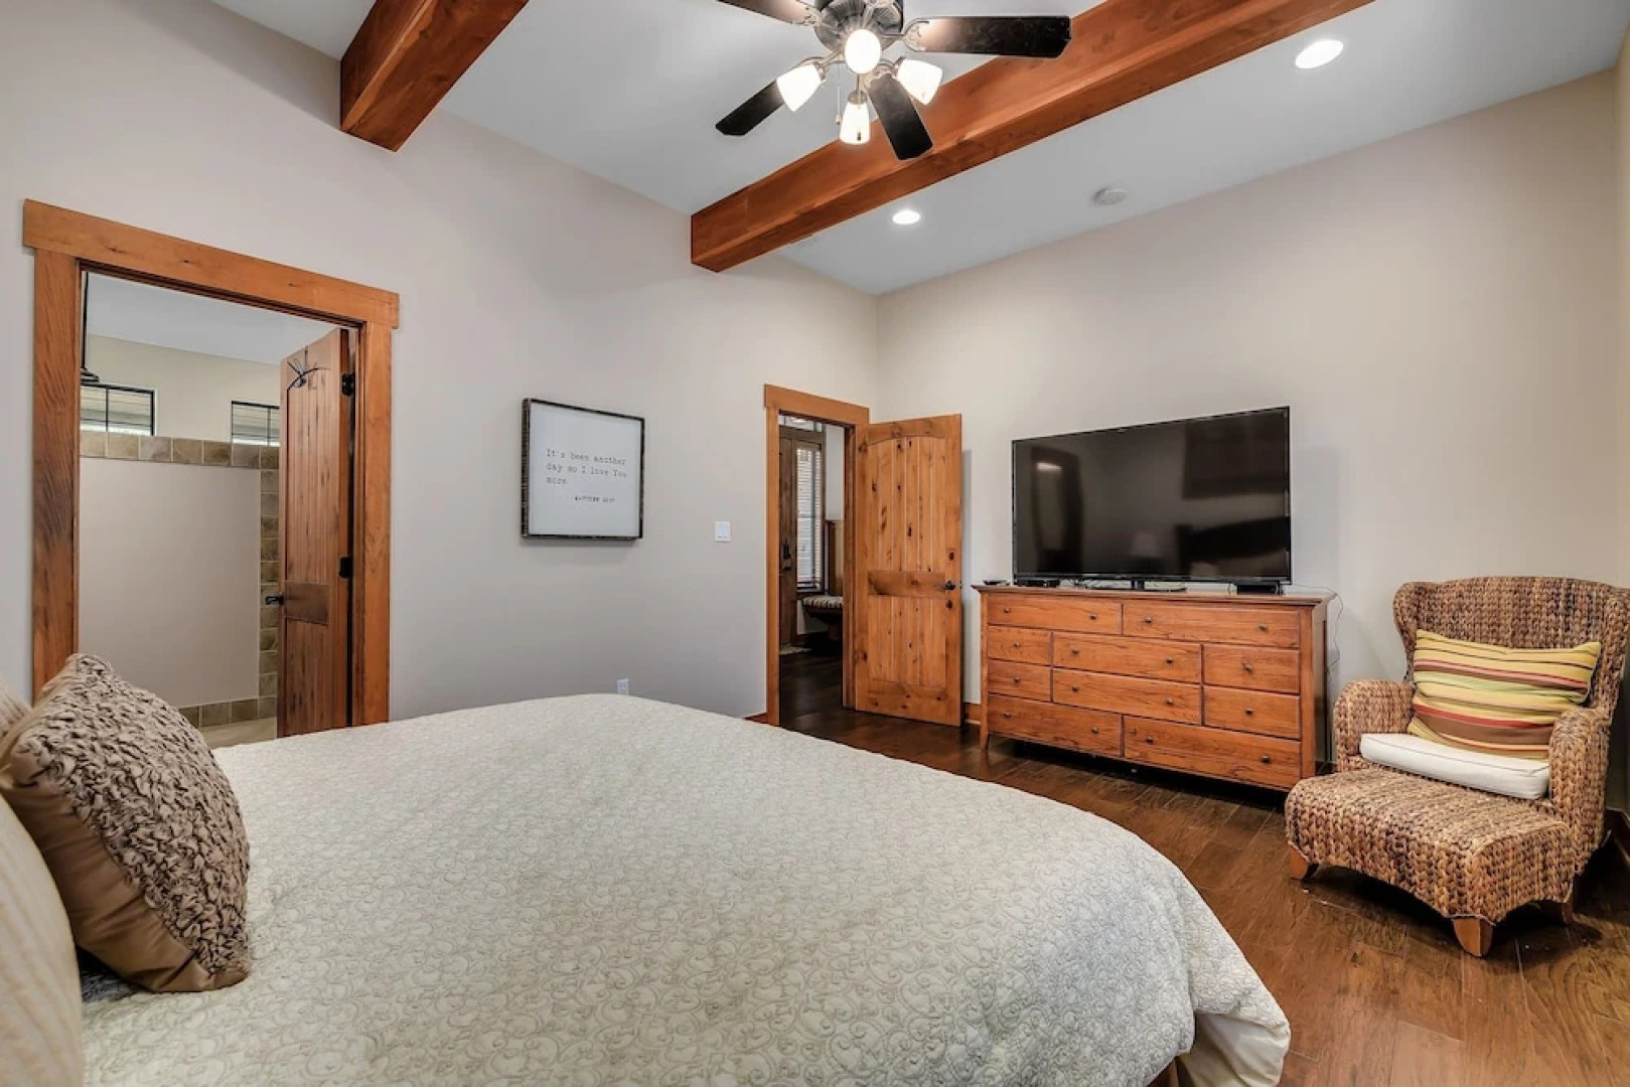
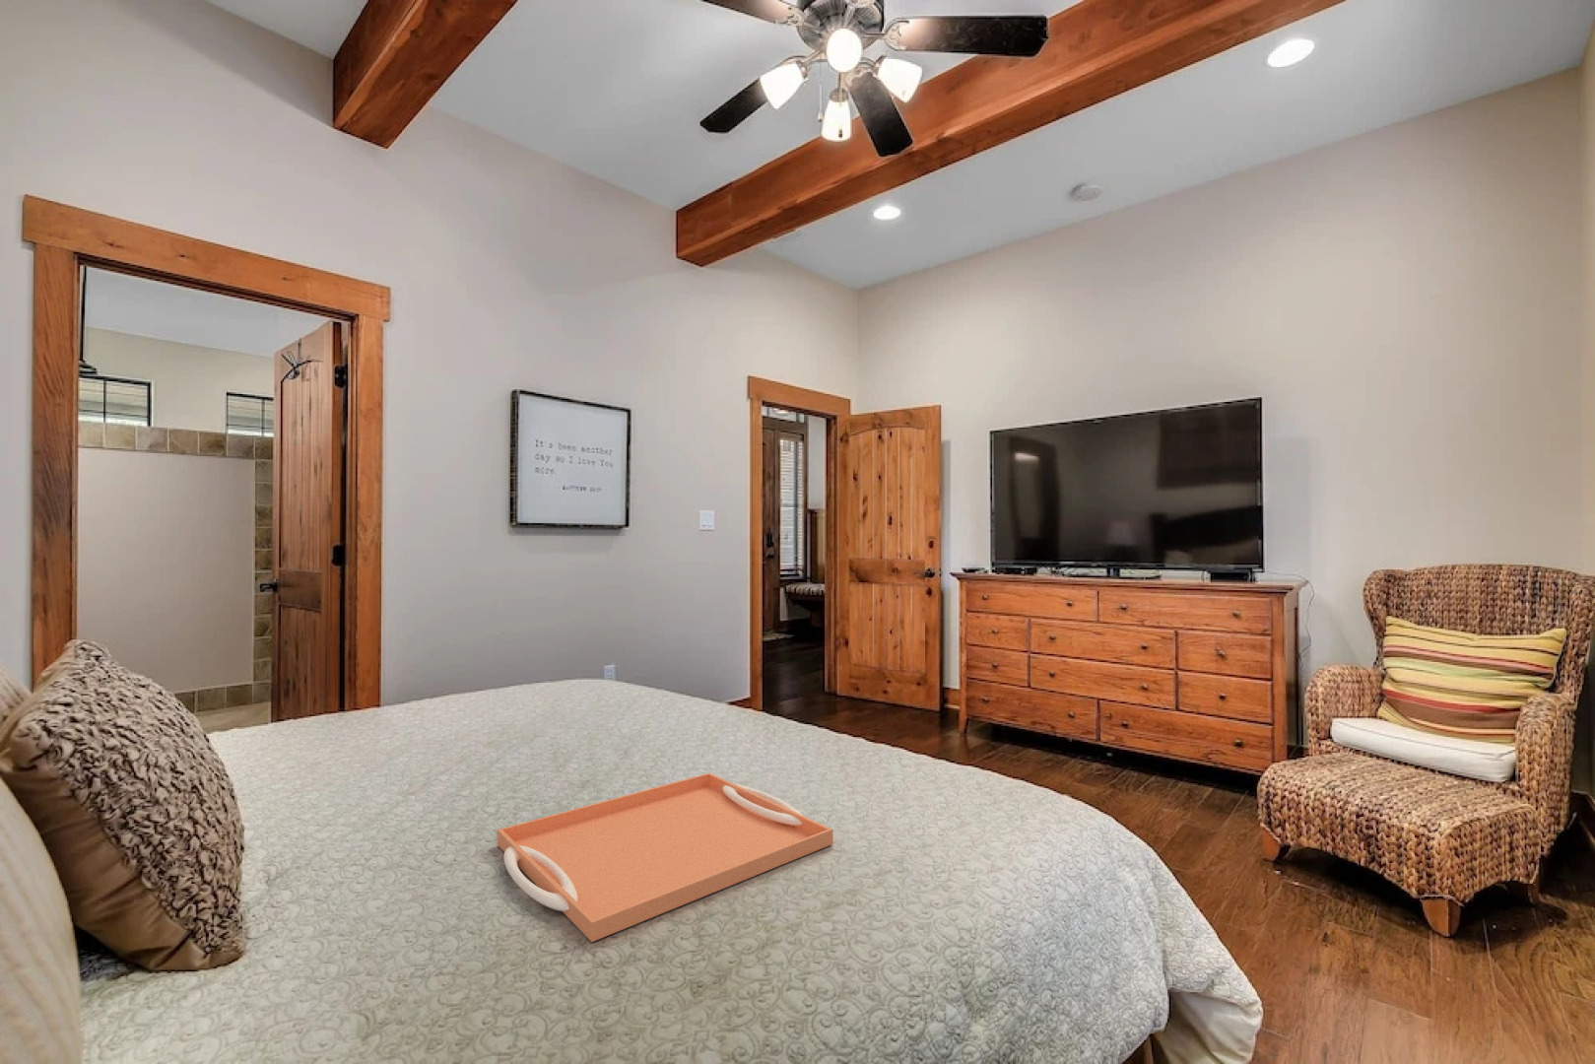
+ serving tray [496,772,834,943]
